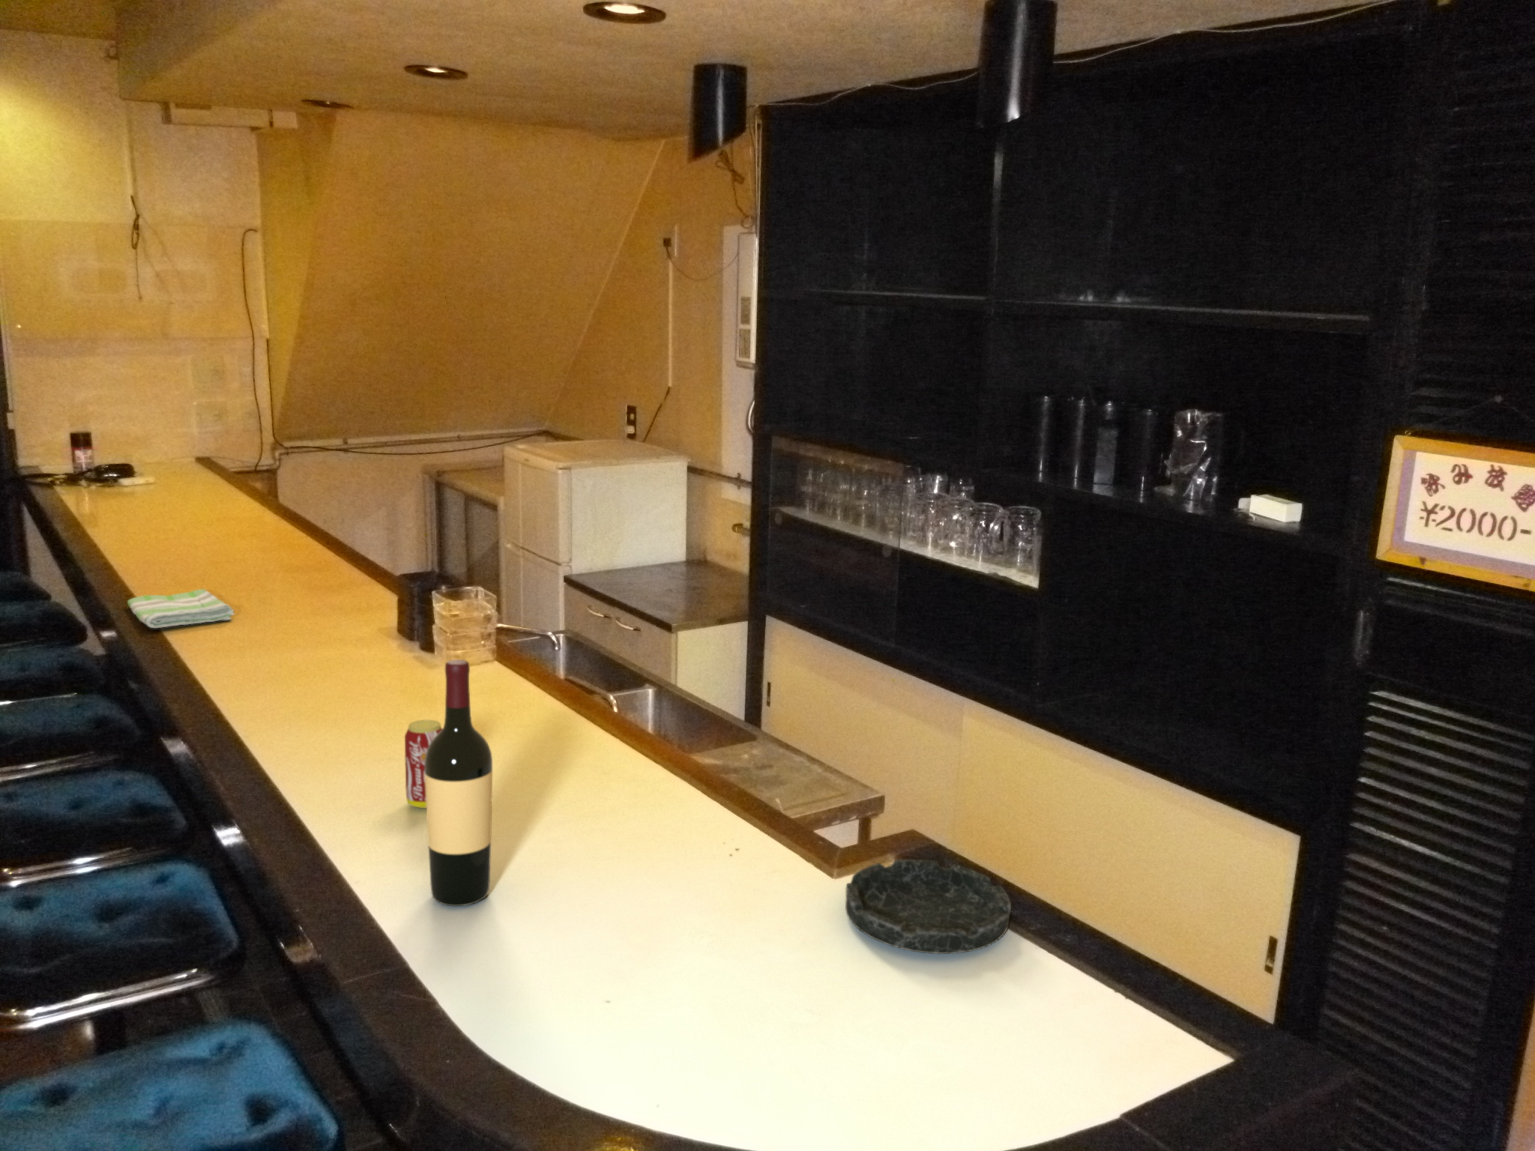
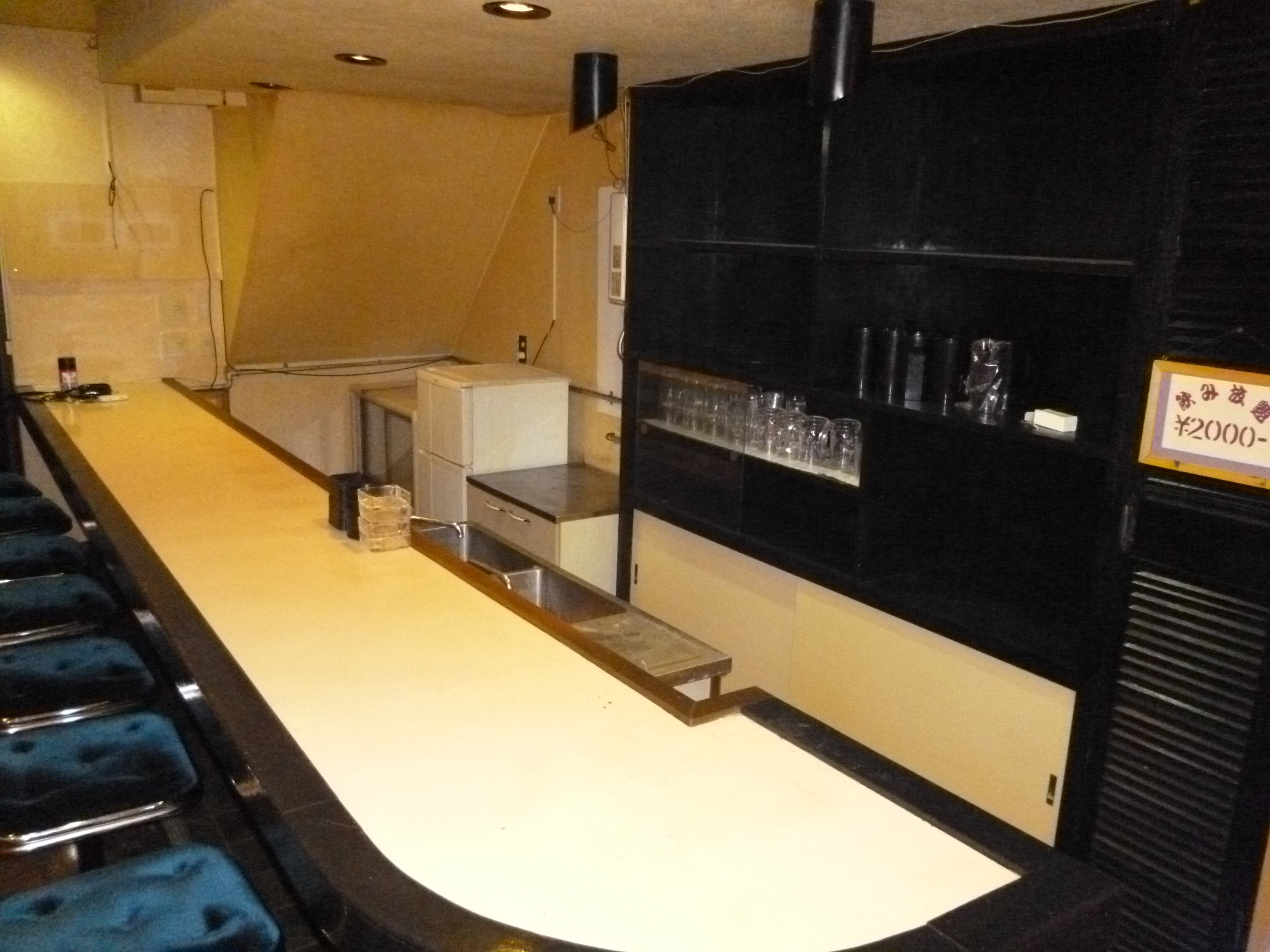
- dish towel [127,589,236,629]
- beverage can [404,719,442,809]
- ashtray [845,858,1012,955]
- wine bottle [425,659,493,907]
